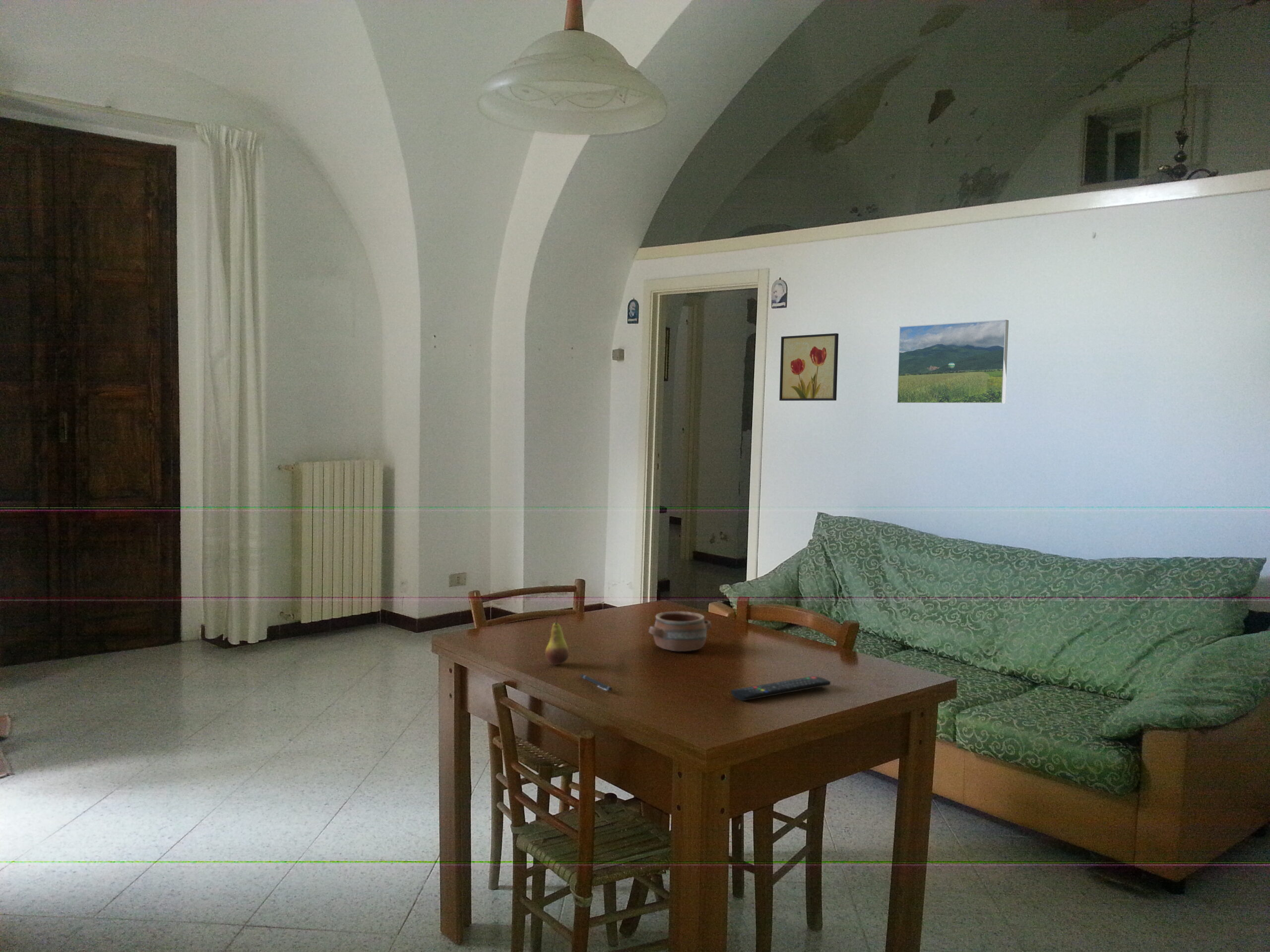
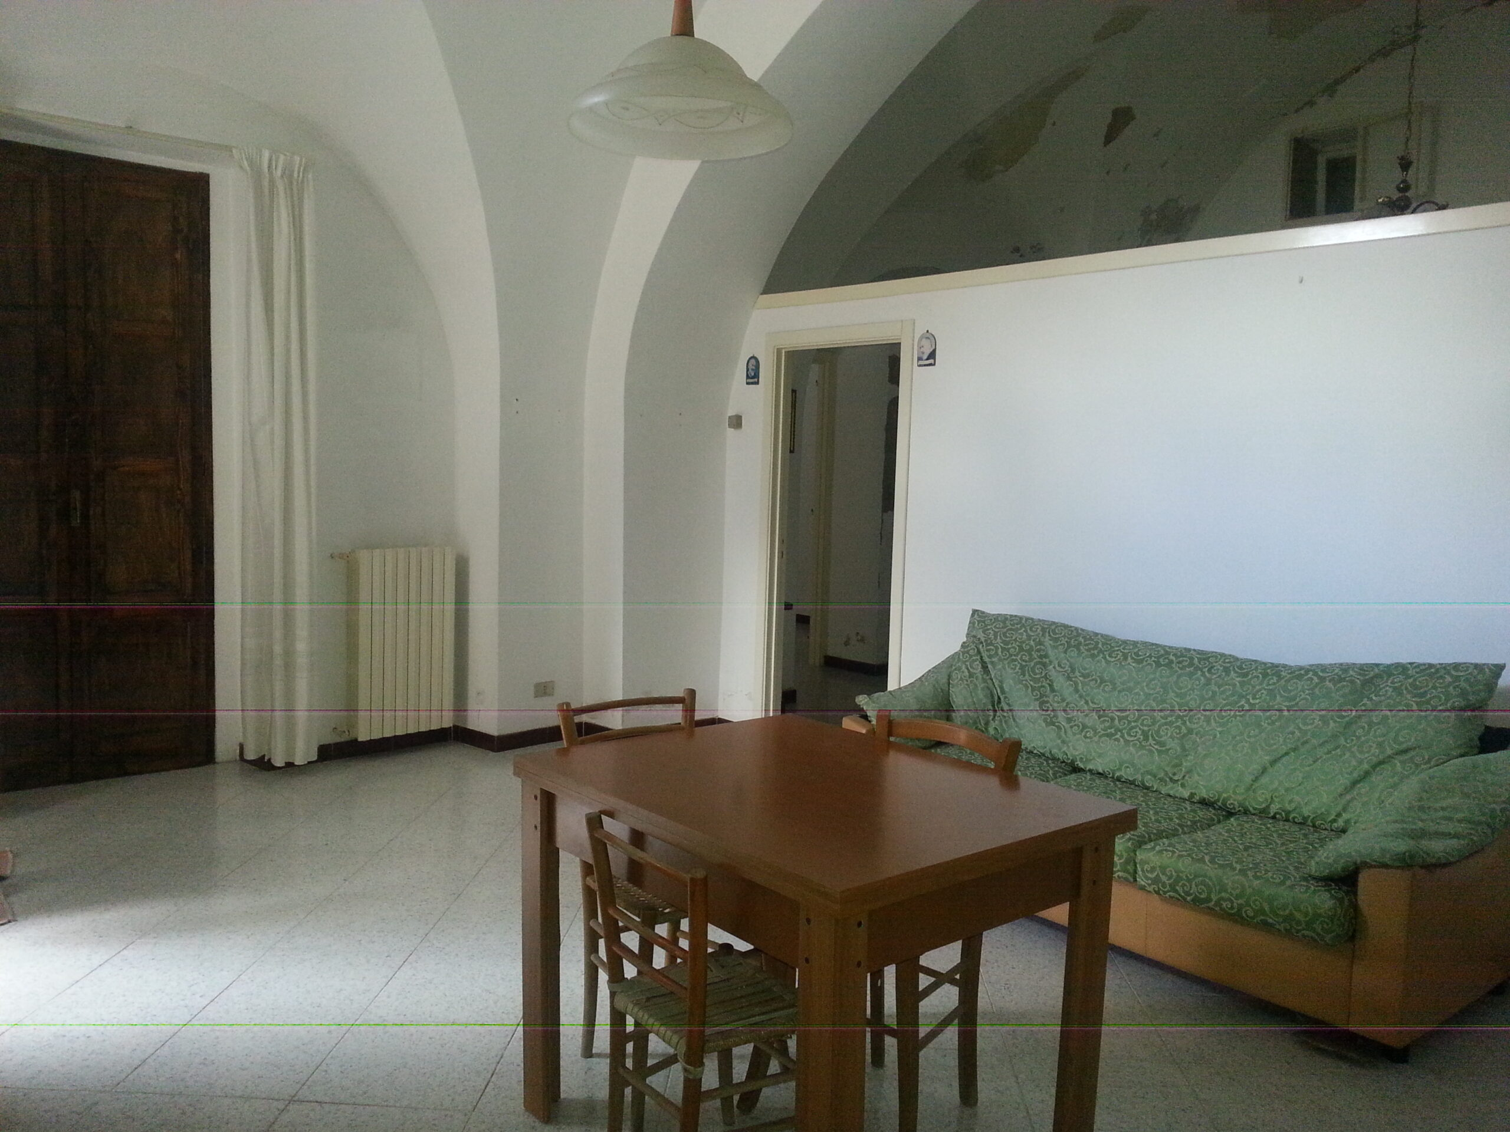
- pottery [648,611,712,652]
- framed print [896,319,1009,404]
- remote control [730,675,831,702]
- wall art [779,333,839,401]
- fruit [545,614,570,665]
- pen [579,674,613,692]
